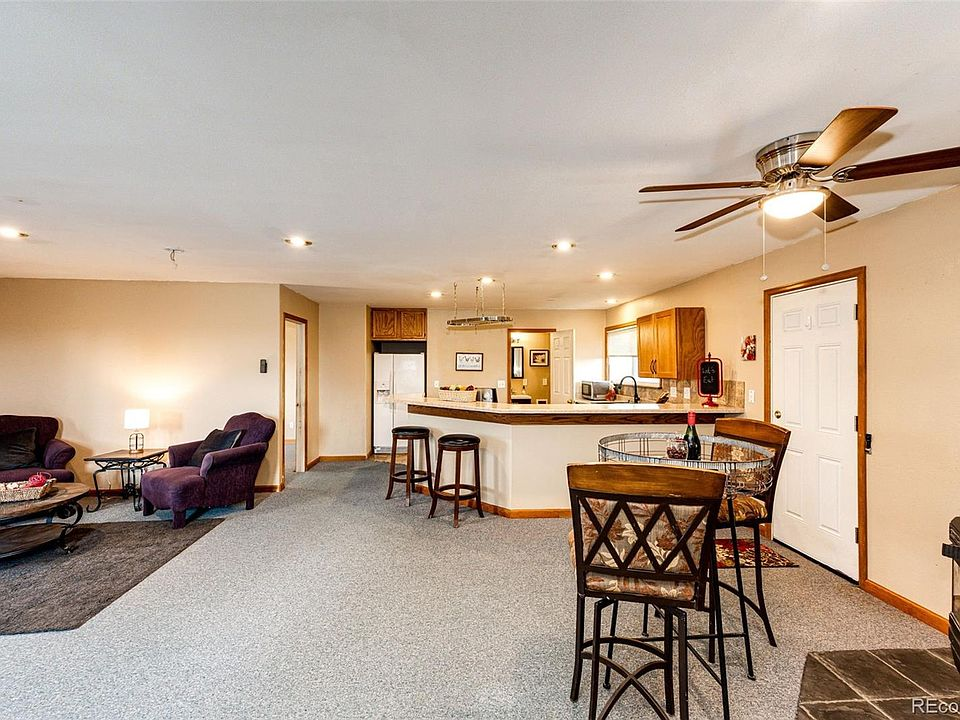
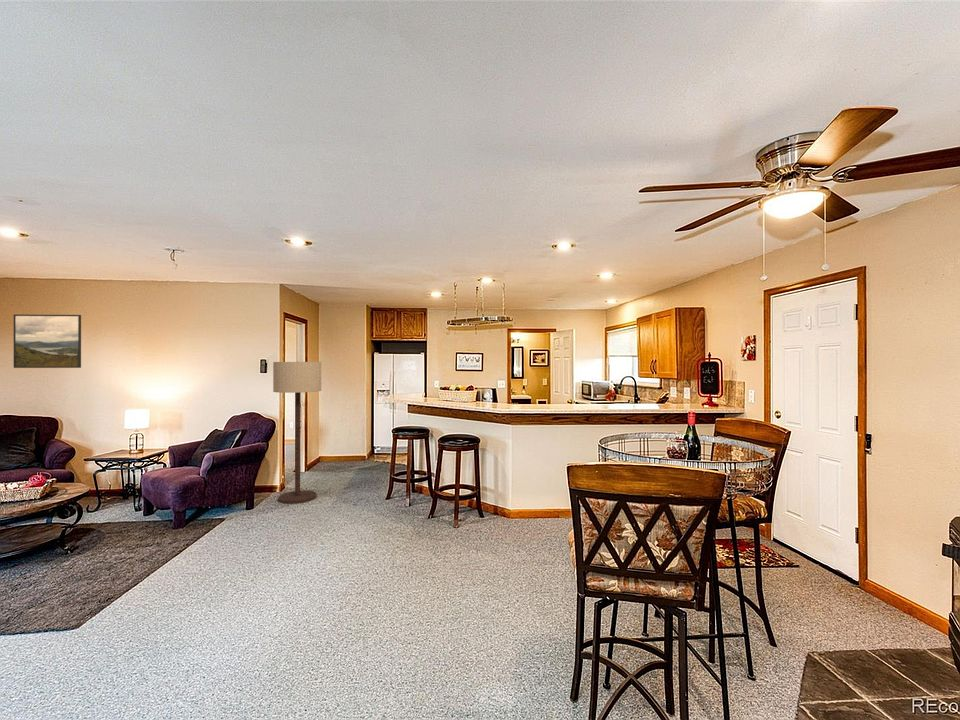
+ floor lamp [272,361,322,505]
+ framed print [13,313,82,369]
